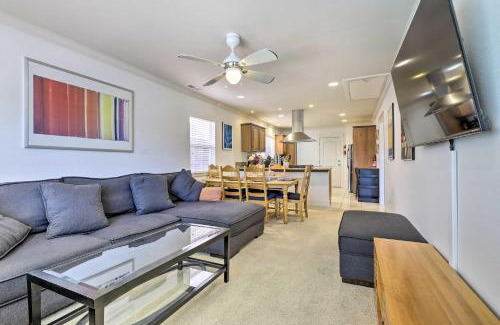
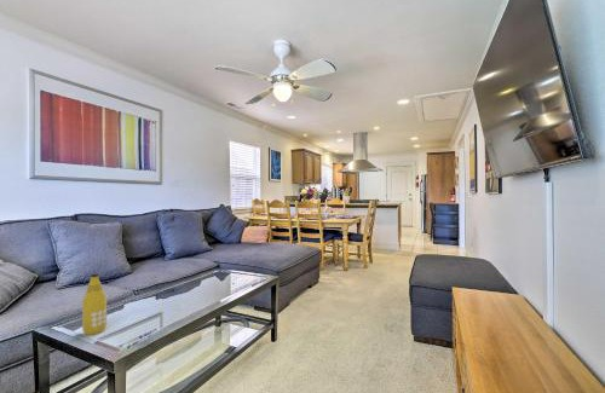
+ bottle [81,272,108,336]
